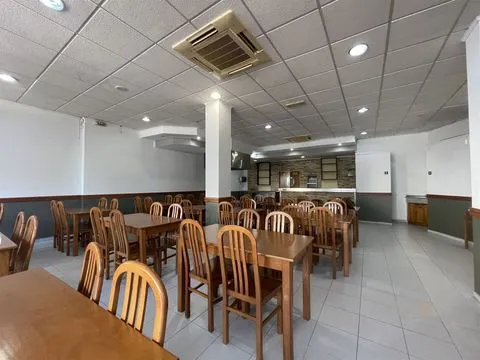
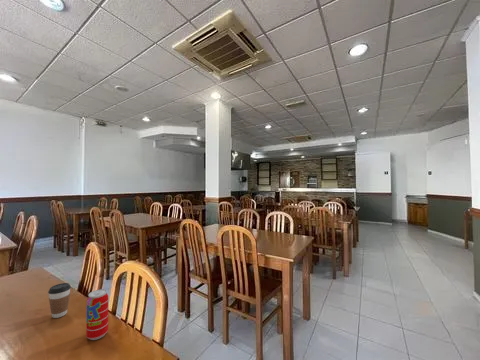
+ beverage can [85,288,109,341]
+ coffee cup [47,282,72,319]
